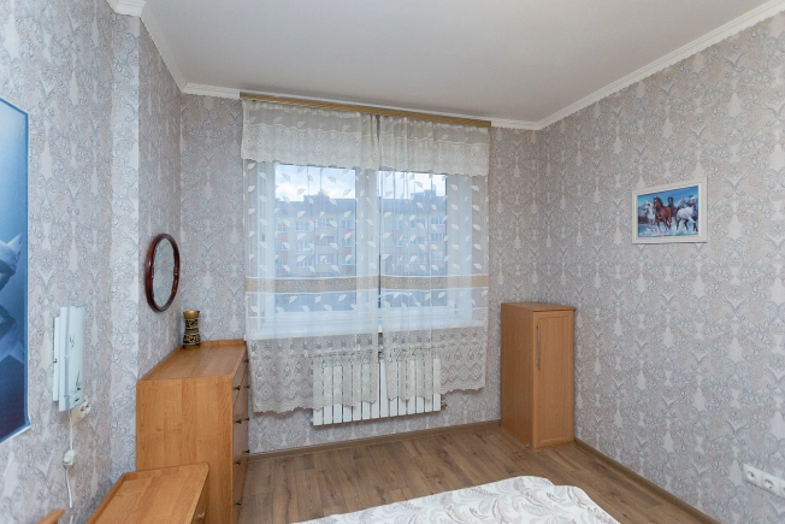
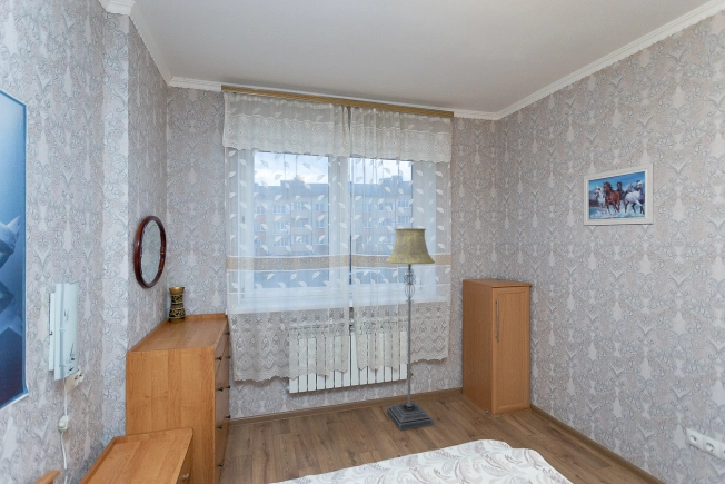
+ floor lamp [385,227,436,432]
